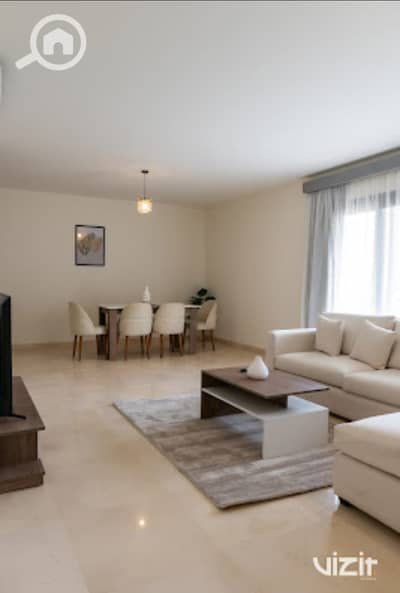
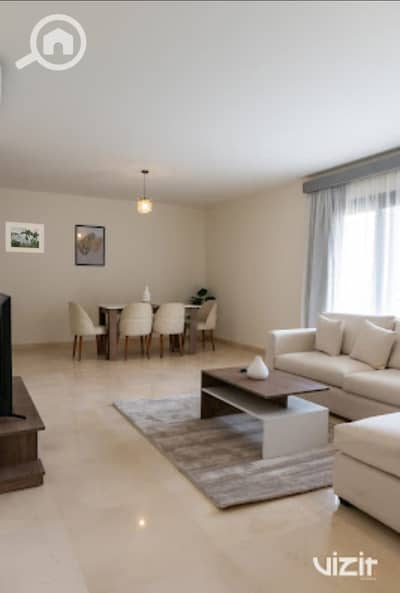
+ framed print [4,221,45,254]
